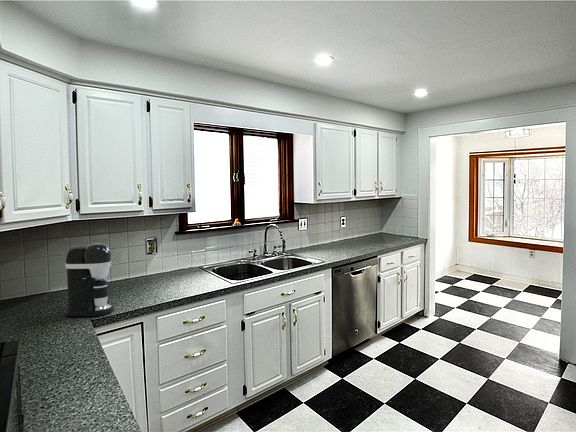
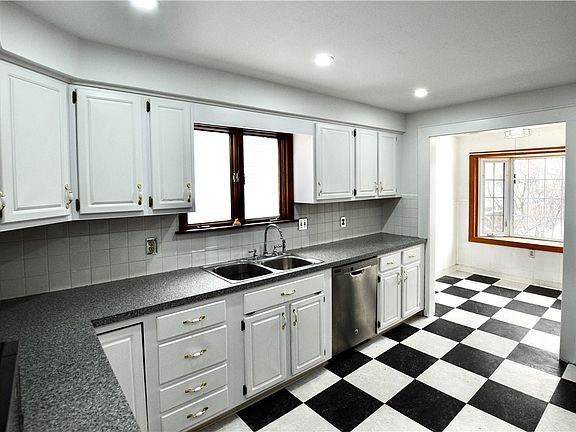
- coffee maker [64,242,115,317]
